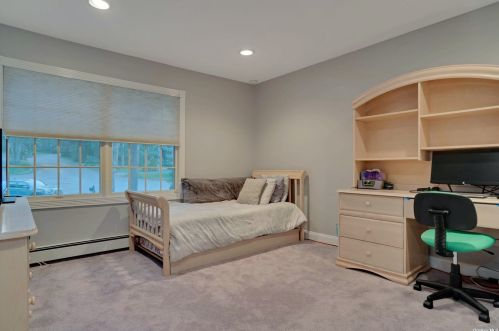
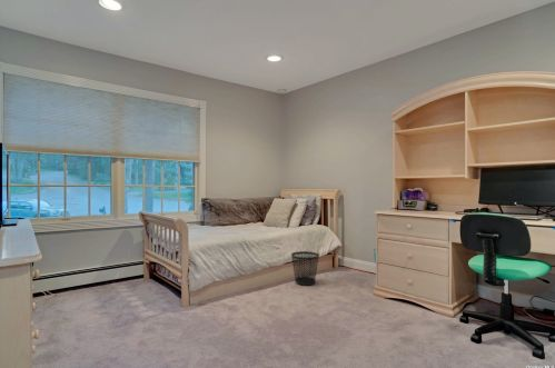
+ wastebasket [290,250,320,287]
